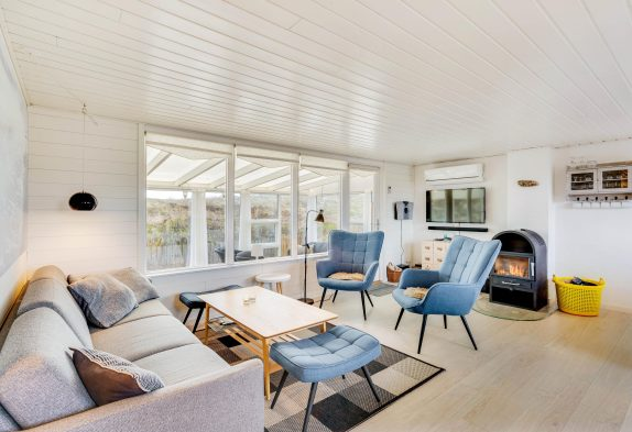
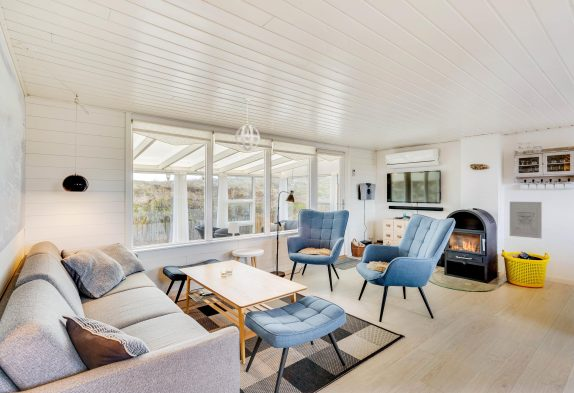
+ wall art [509,201,543,239]
+ pendant light [234,98,261,152]
